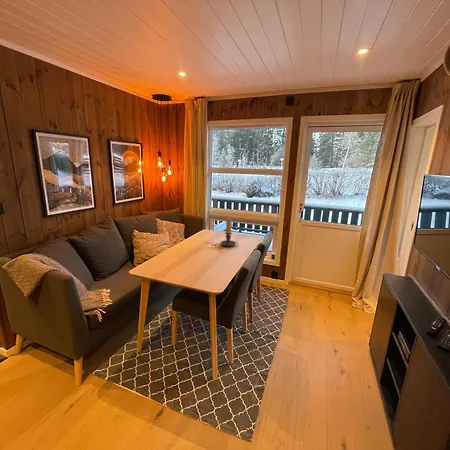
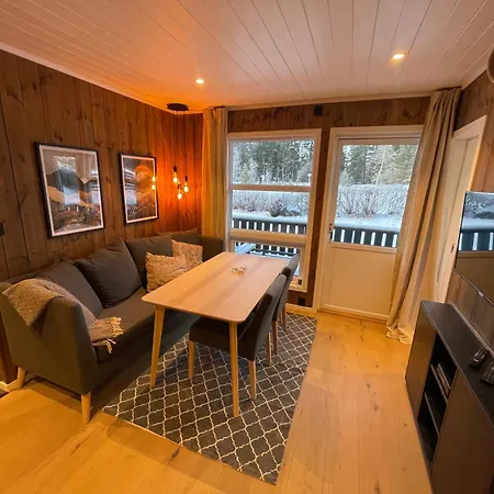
- candle holder [220,217,239,247]
